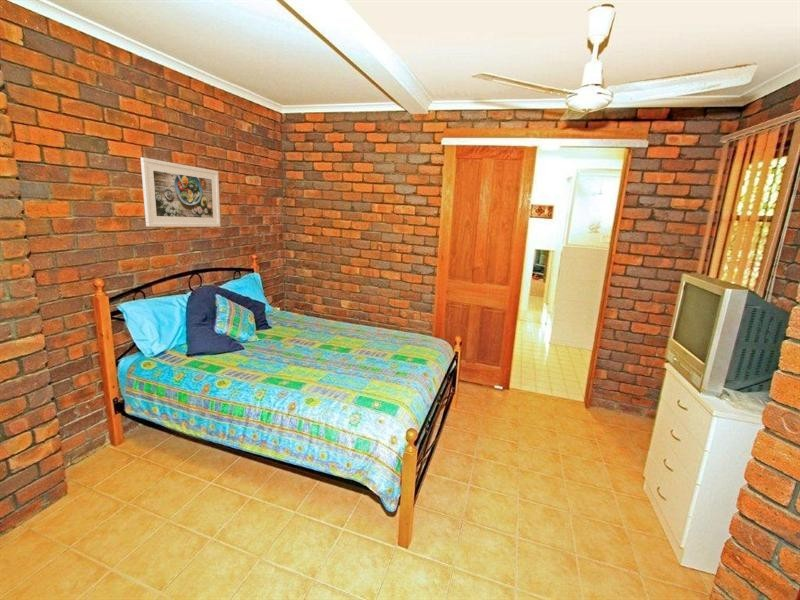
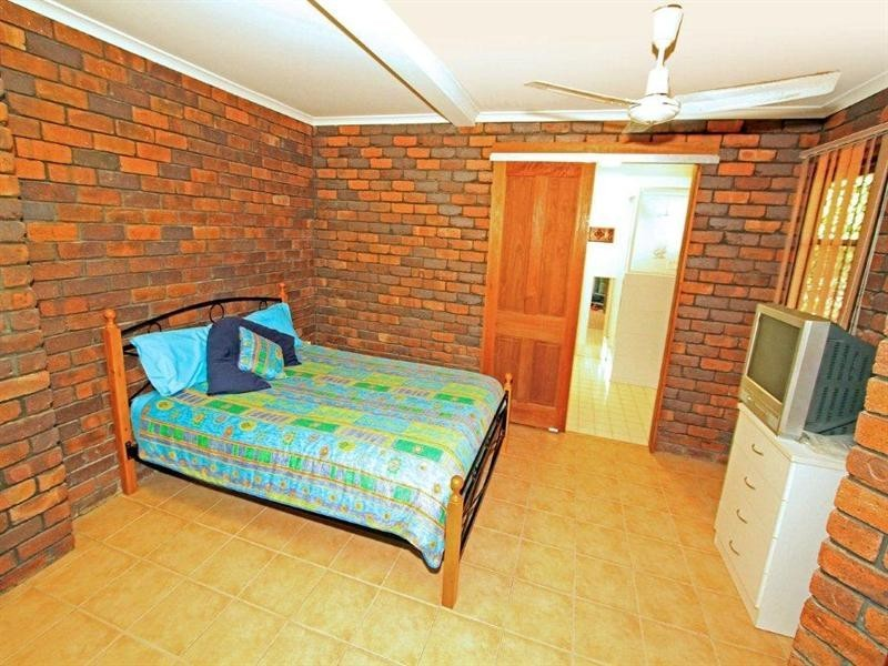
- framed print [140,157,221,228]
